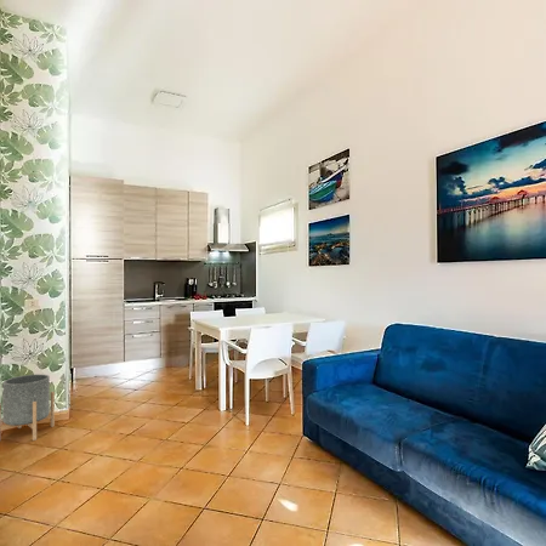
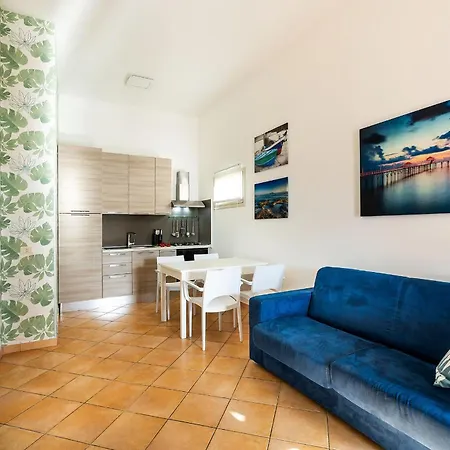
- planter [0,374,56,442]
